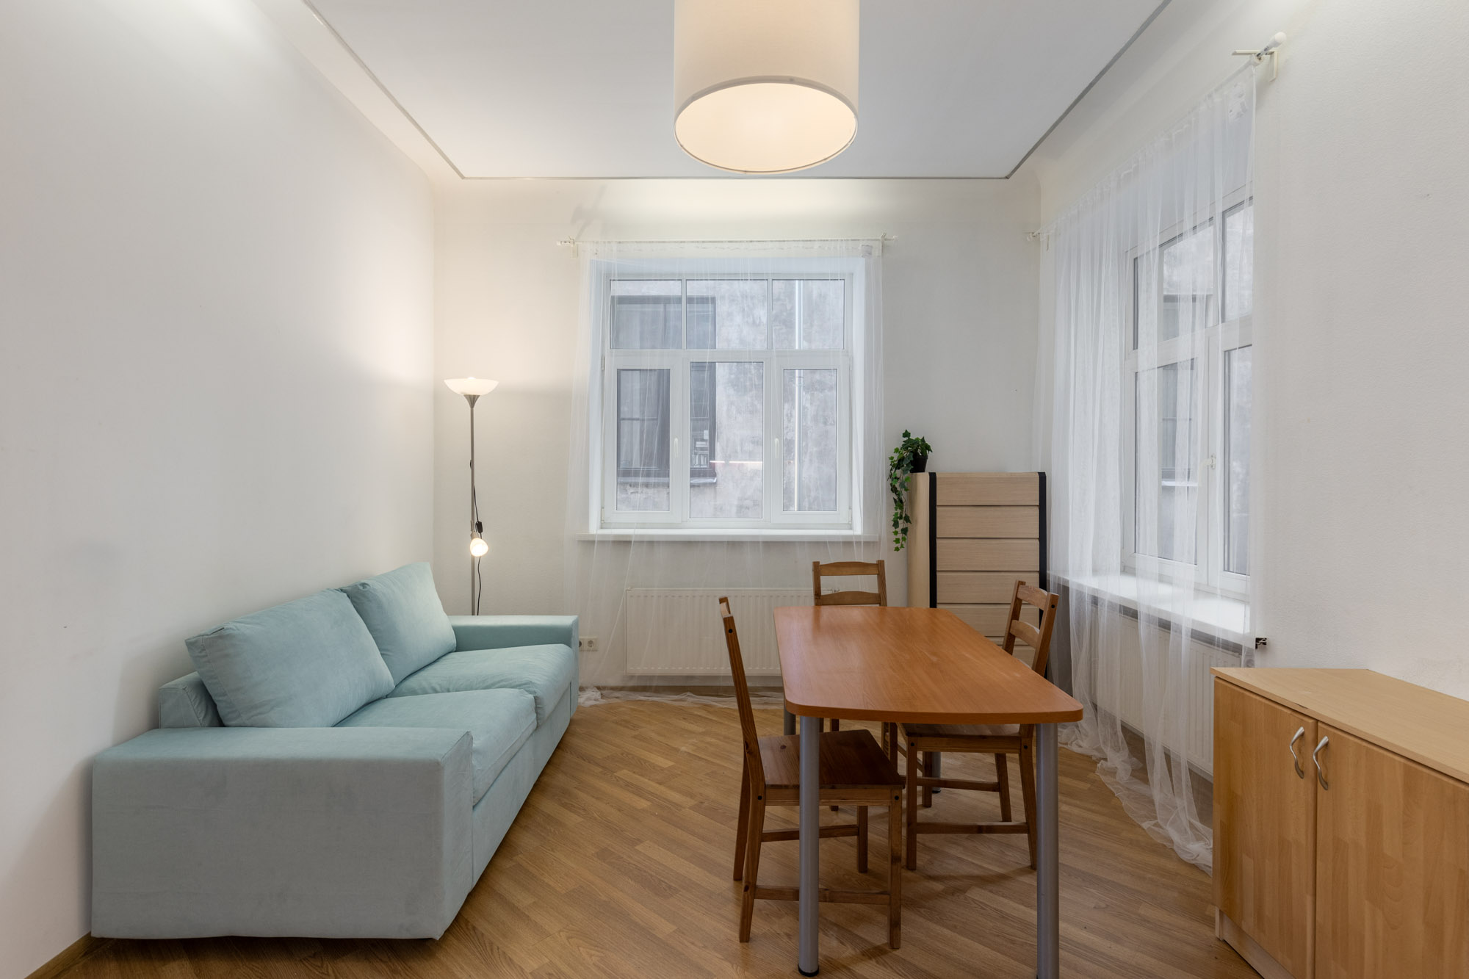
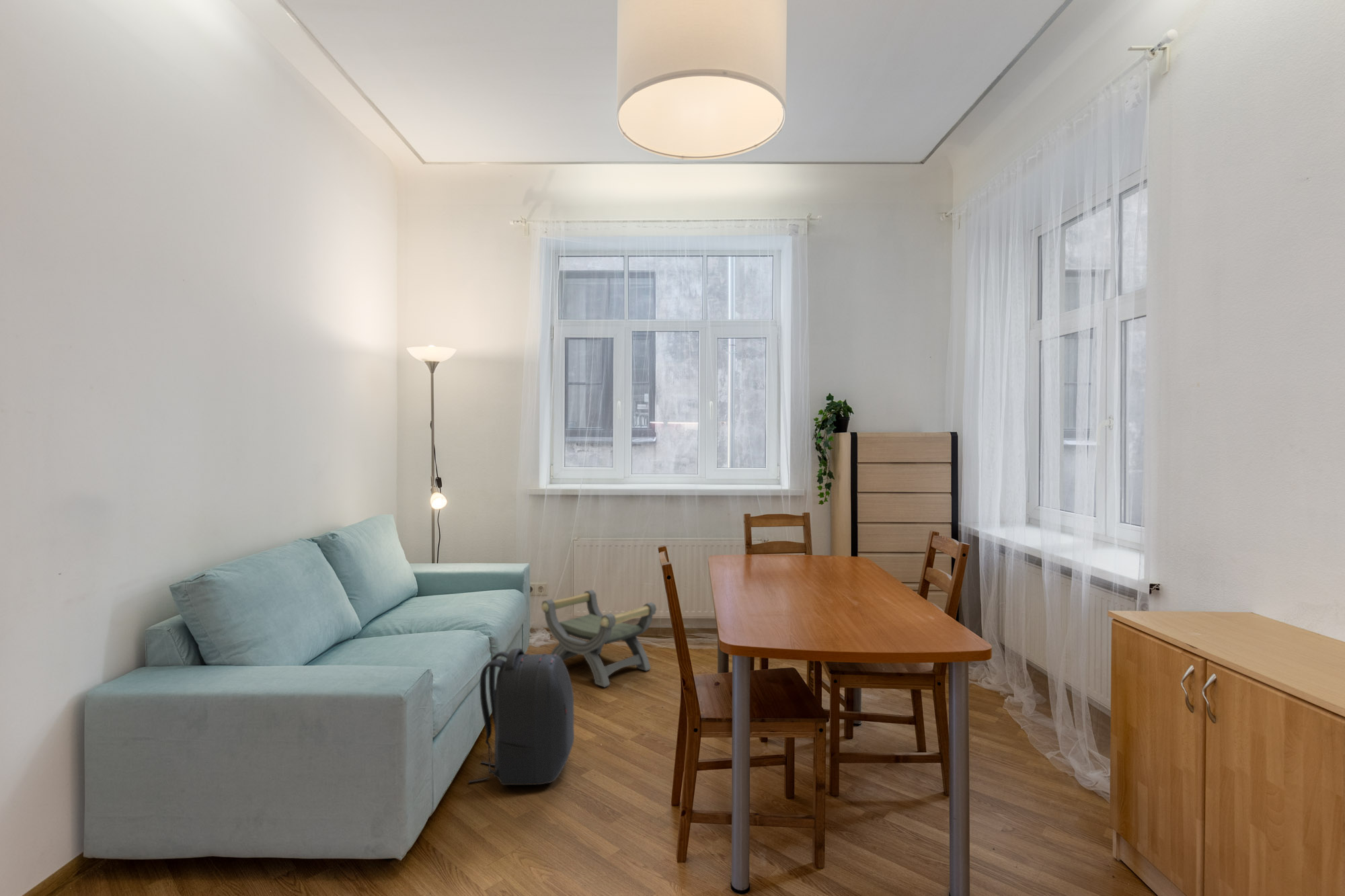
+ stool [541,589,657,688]
+ backpack [468,647,575,786]
